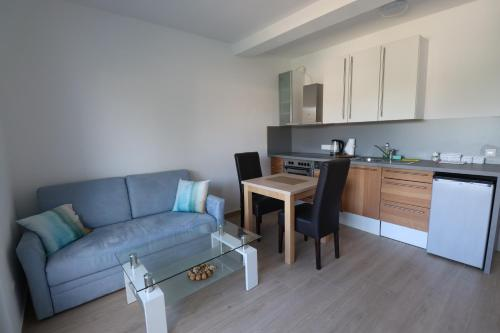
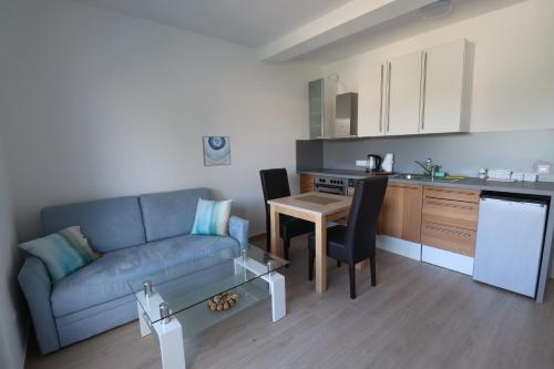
+ wall art [201,135,232,167]
